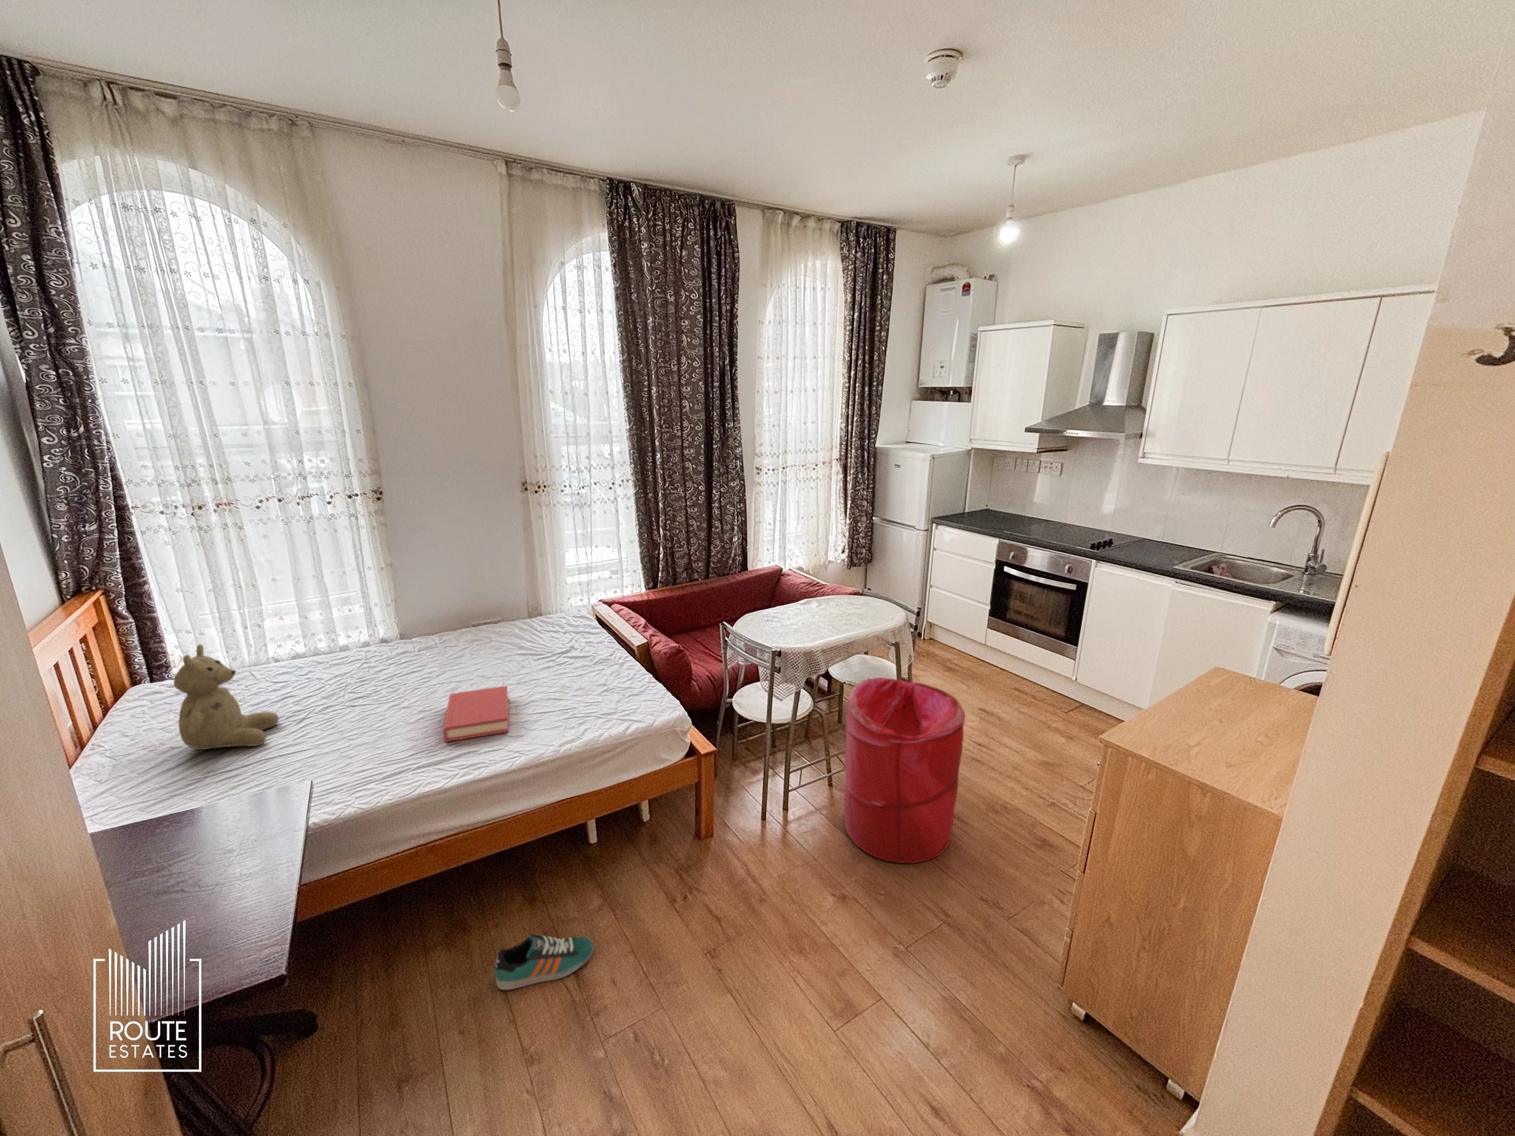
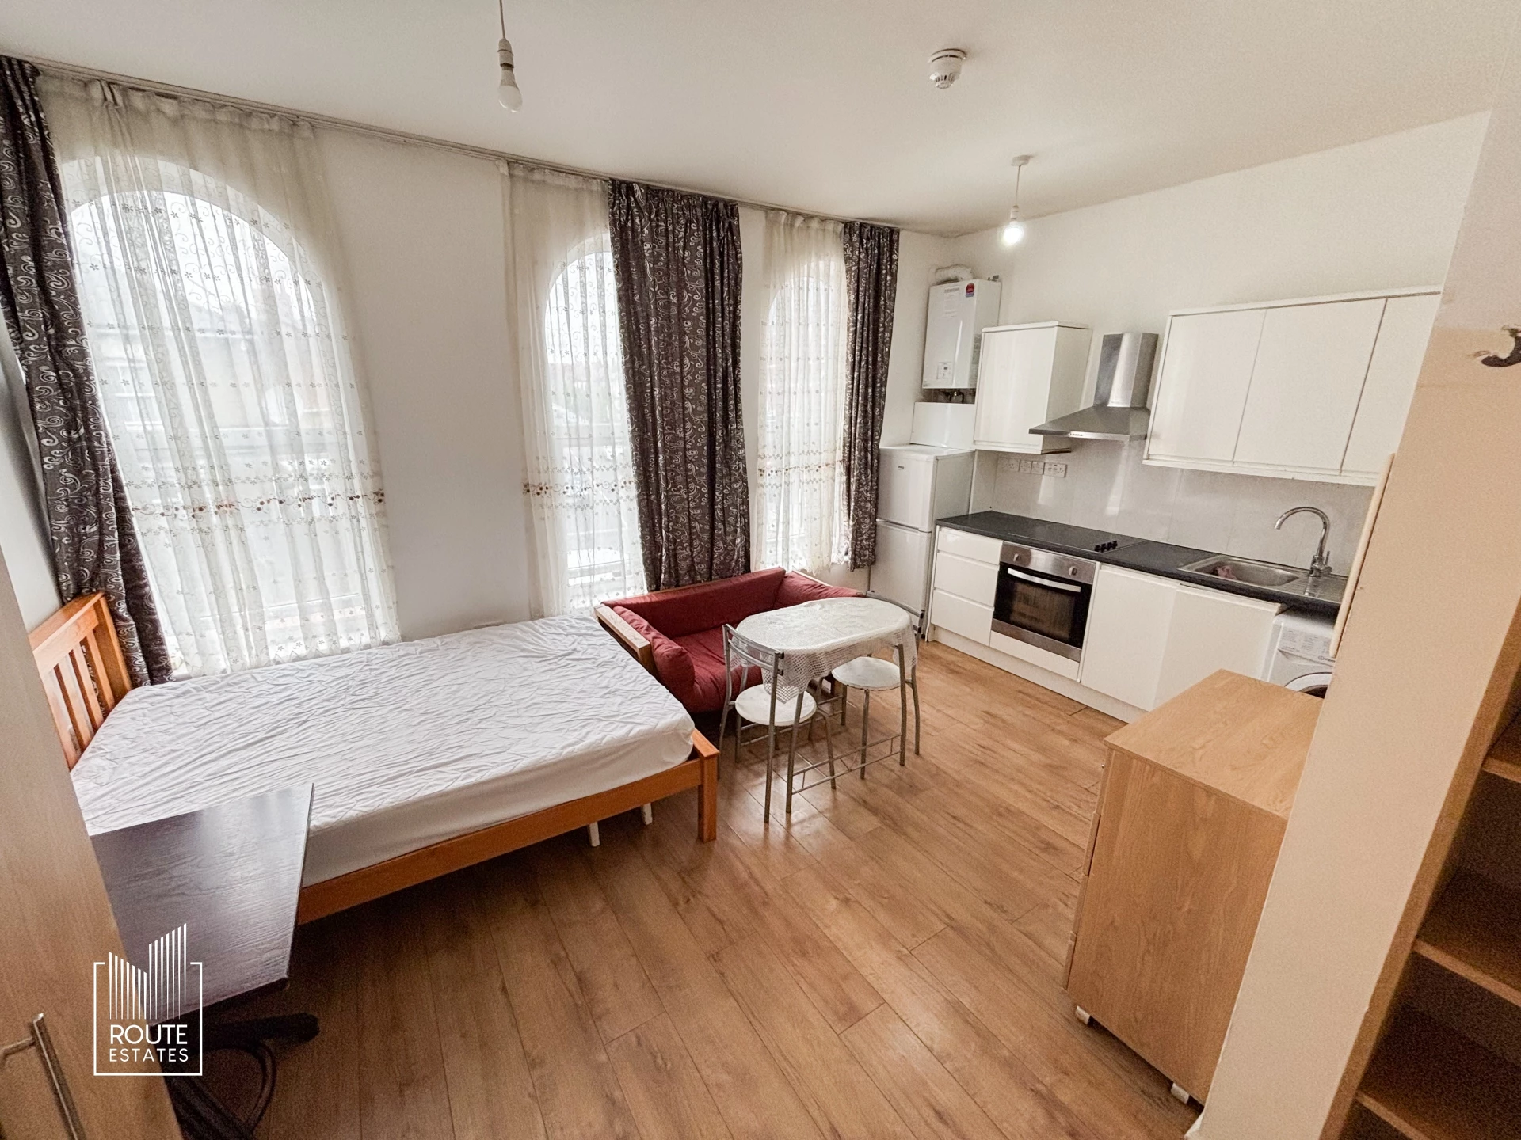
- teddy bear [173,643,279,751]
- hardback book [441,685,509,743]
- sneaker [493,934,594,990]
- laundry hamper [842,677,966,864]
